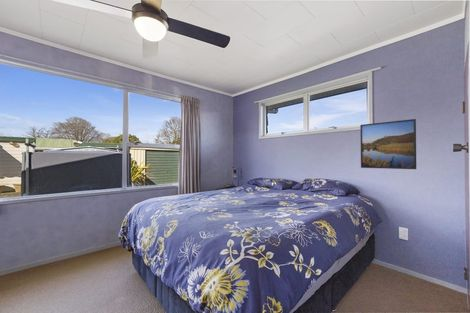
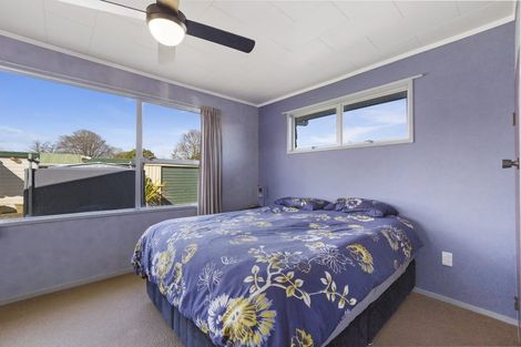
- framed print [359,118,417,170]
